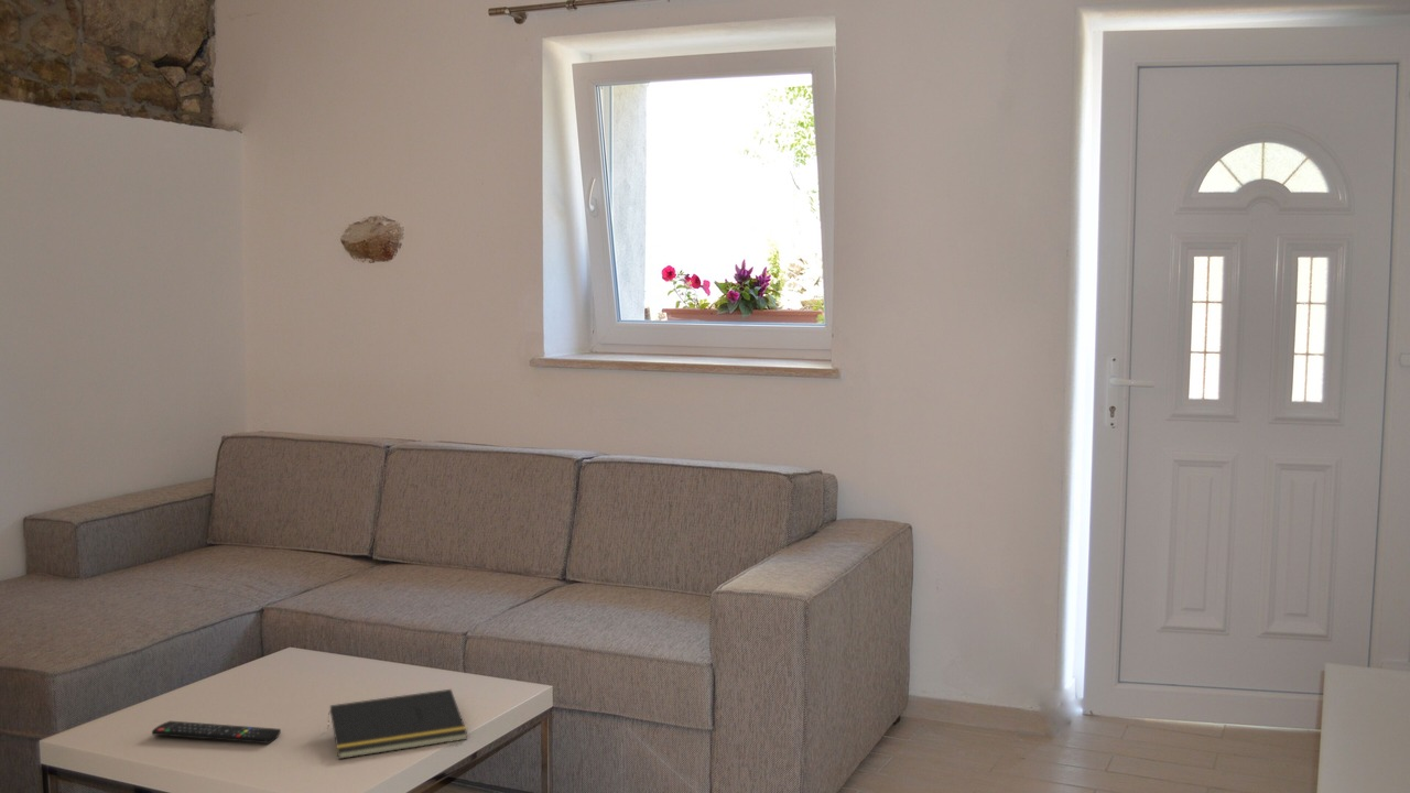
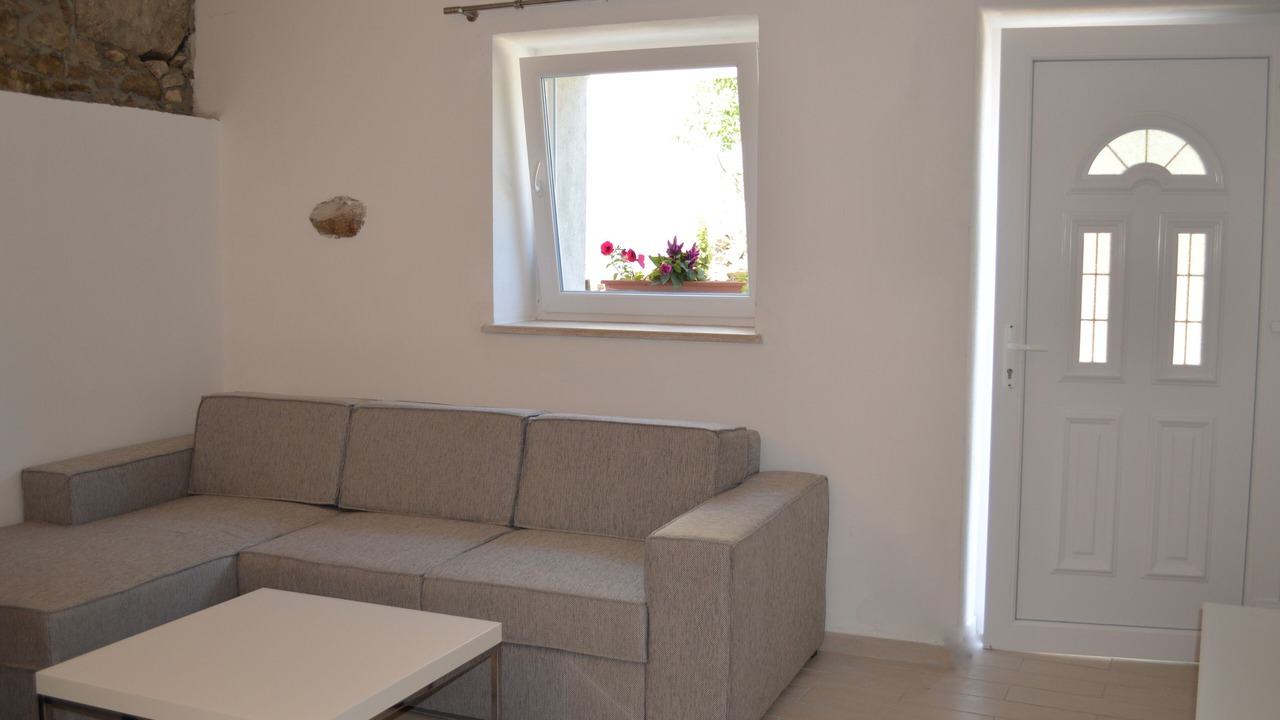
- remote control [151,720,282,745]
- notepad [326,688,468,760]
